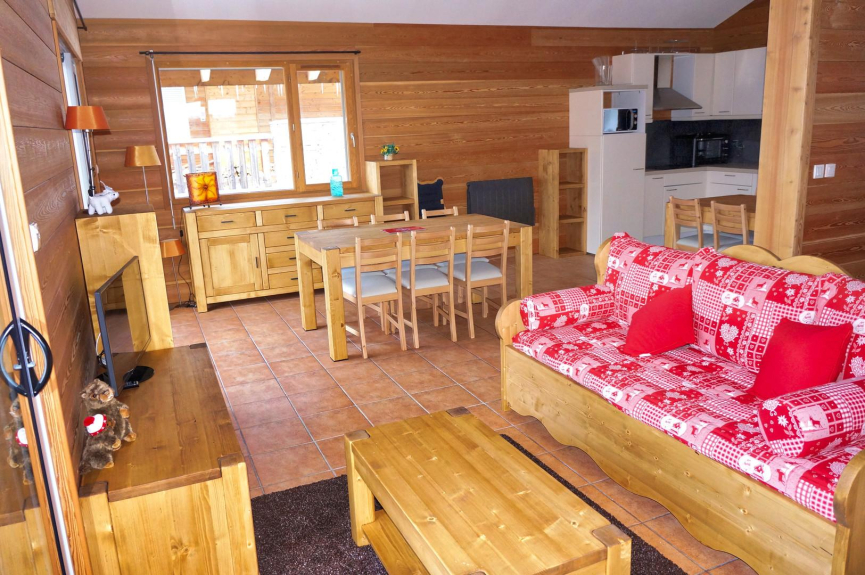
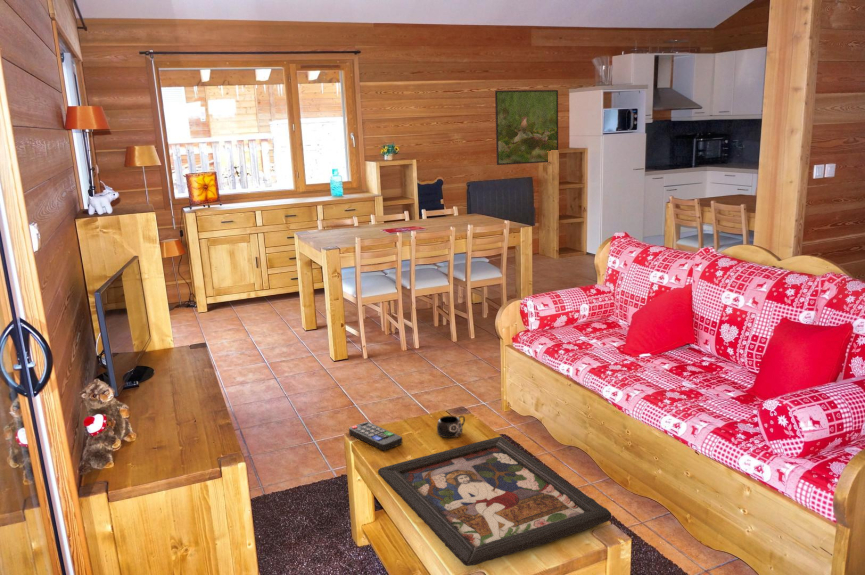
+ remote control [348,421,403,451]
+ board game [377,436,612,567]
+ mug [436,415,466,439]
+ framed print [494,89,559,166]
